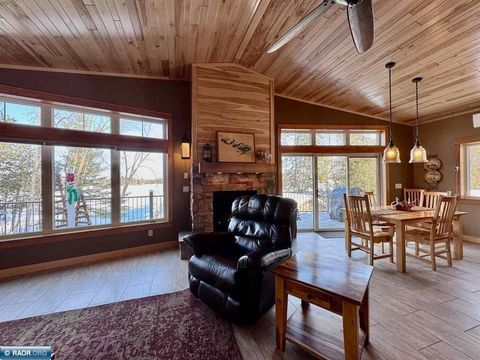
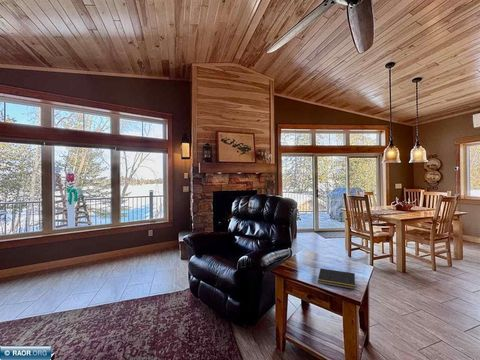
+ notepad [317,267,356,290]
